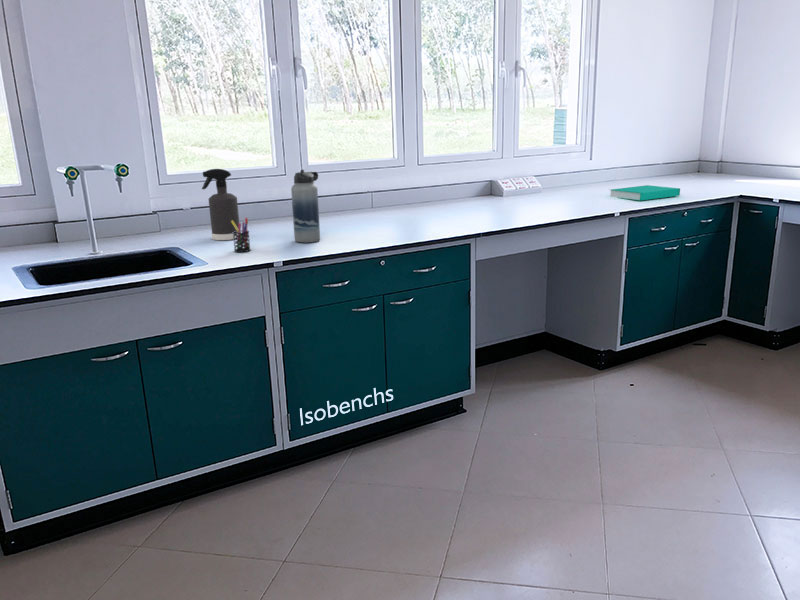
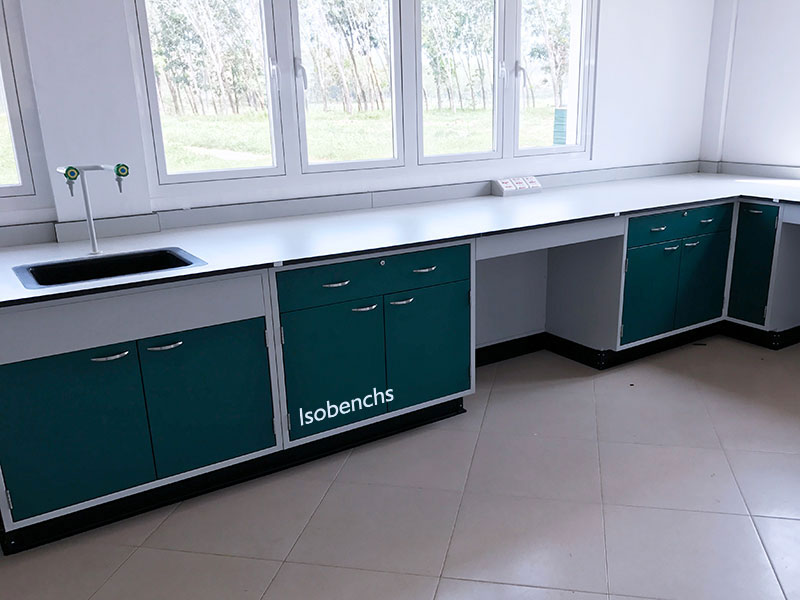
- spray bottle [201,168,242,241]
- pen holder [231,217,252,253]
- binder [609,184,681,202]
- water bottle [290,169,321,244]
